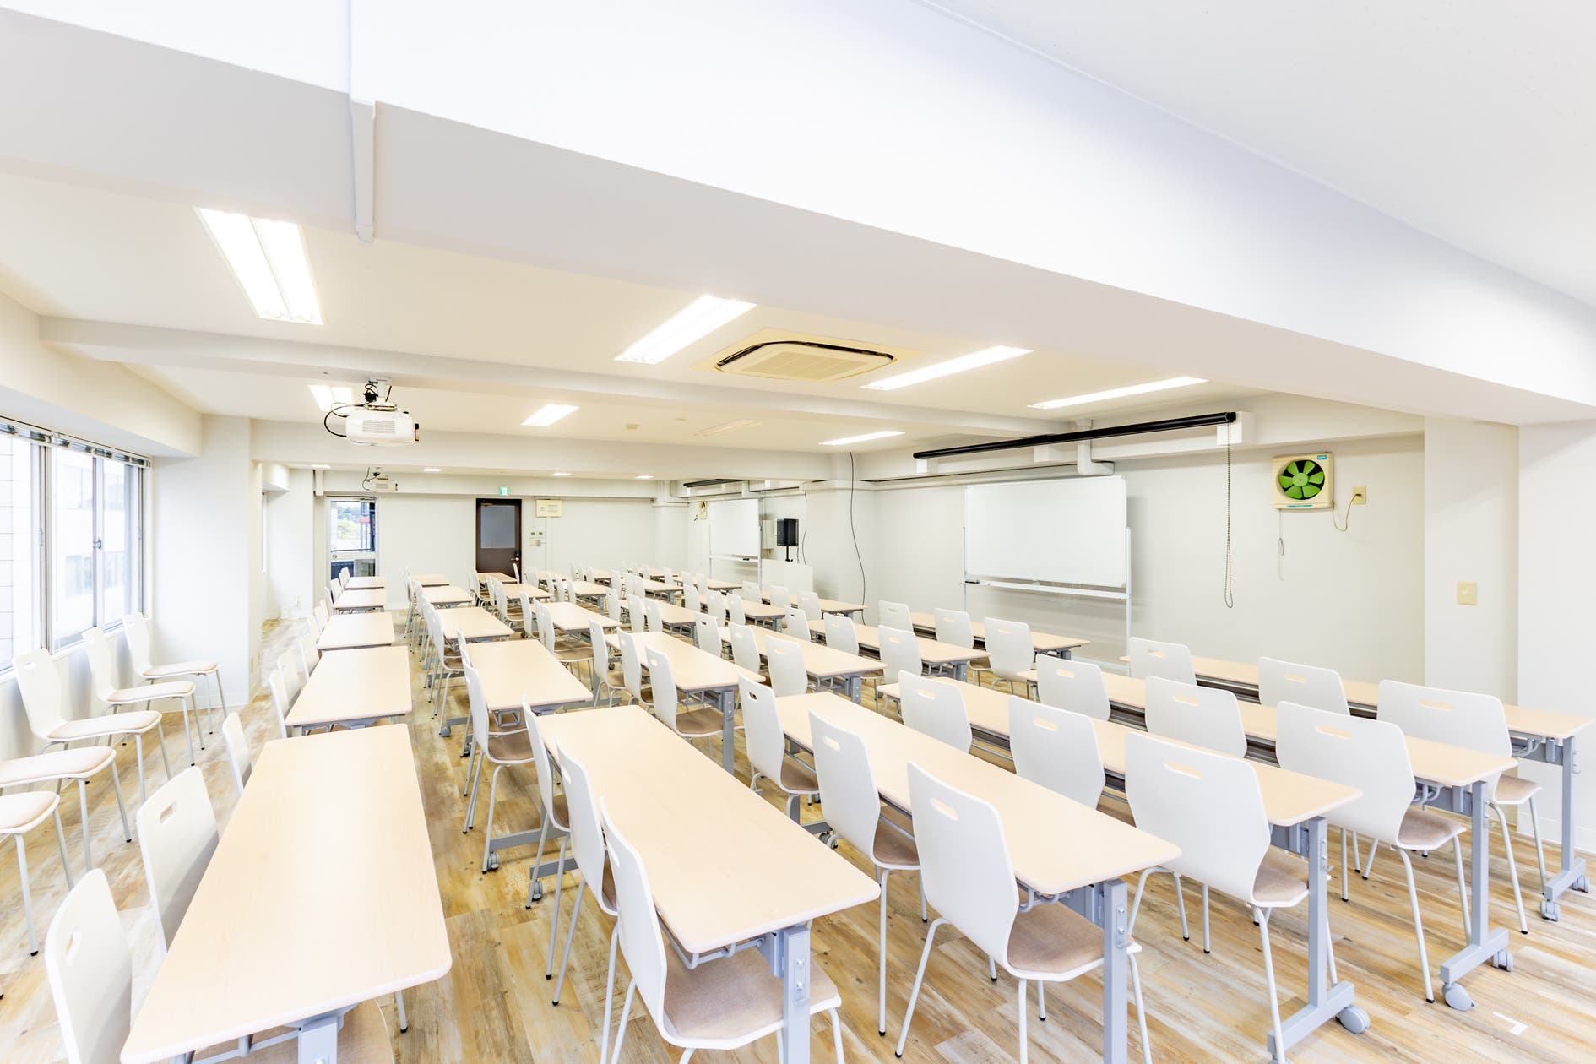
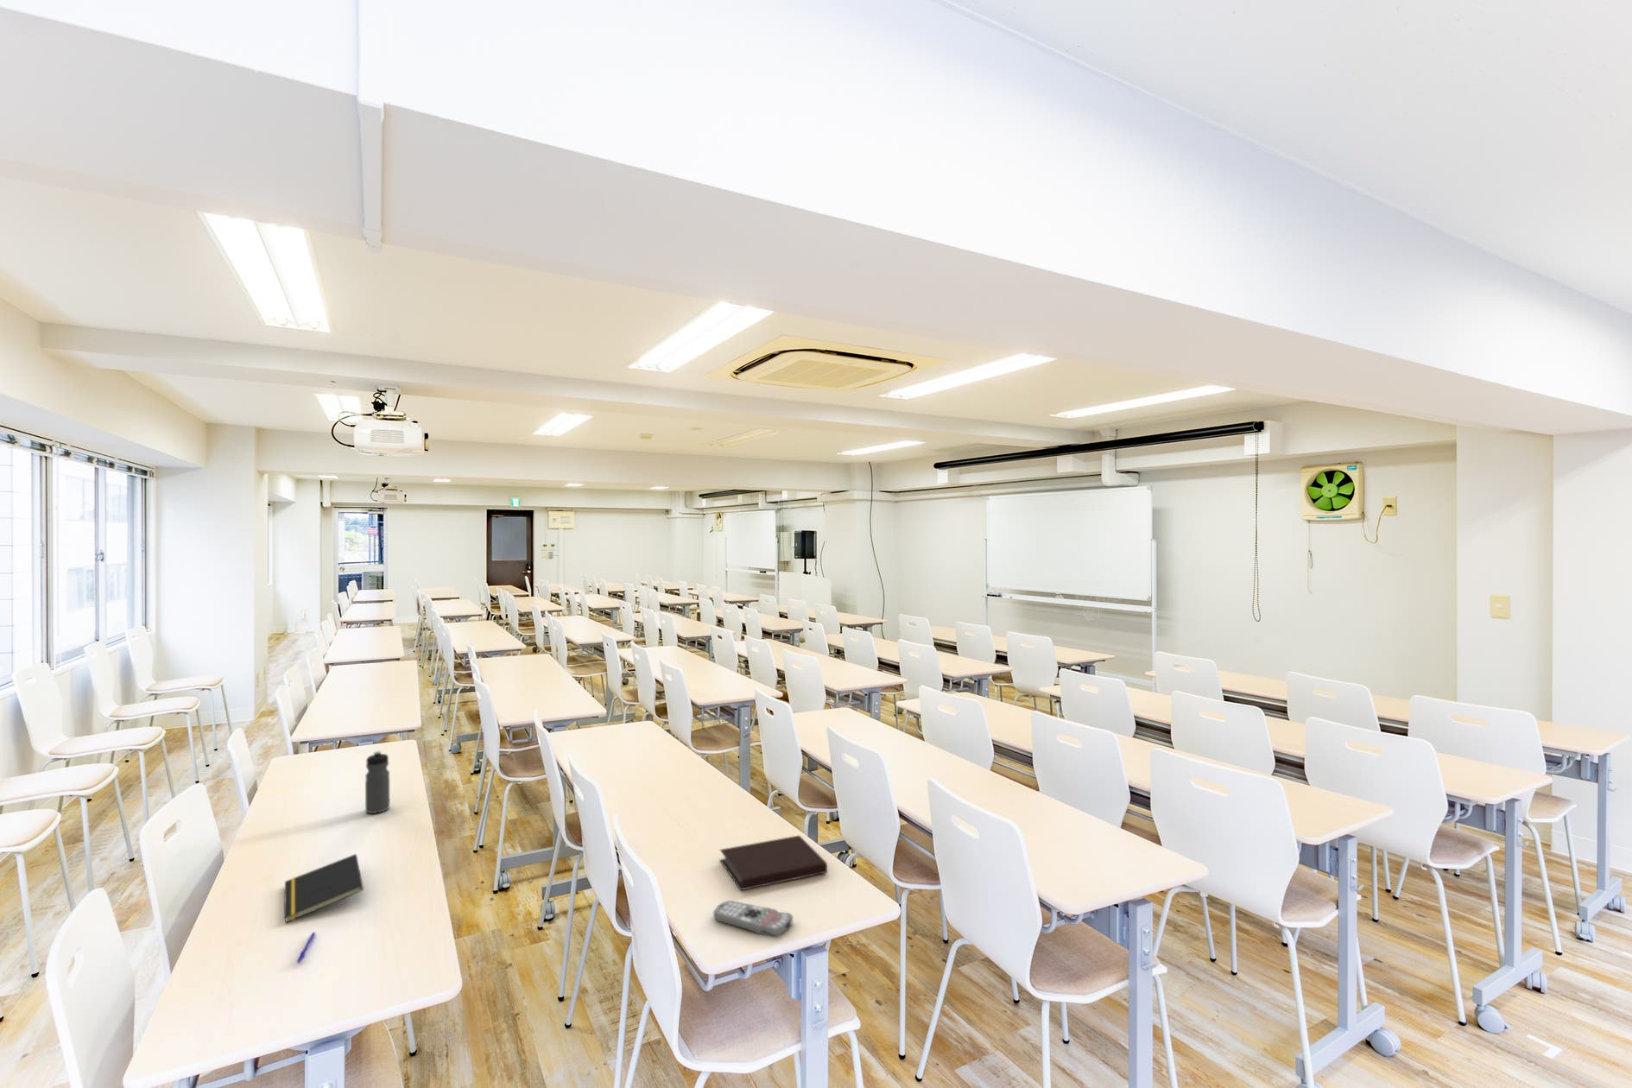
+ notebook [719,834,828,891]
+ notepad [283,854,364,923]
+ water bottle [364,750,390,815]
+ pen [296,931,316,964]
+ remote control [713,900,794,937]
